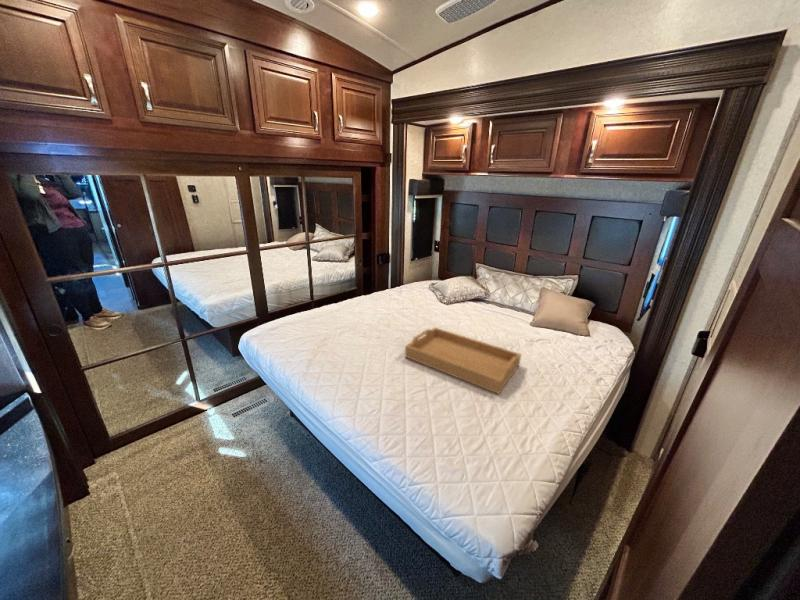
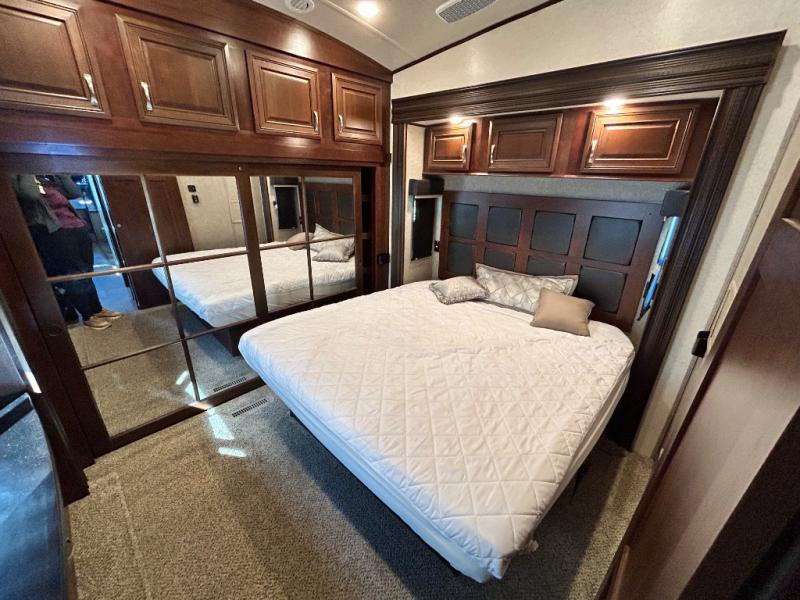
- serving tray [404,326,522,395]
